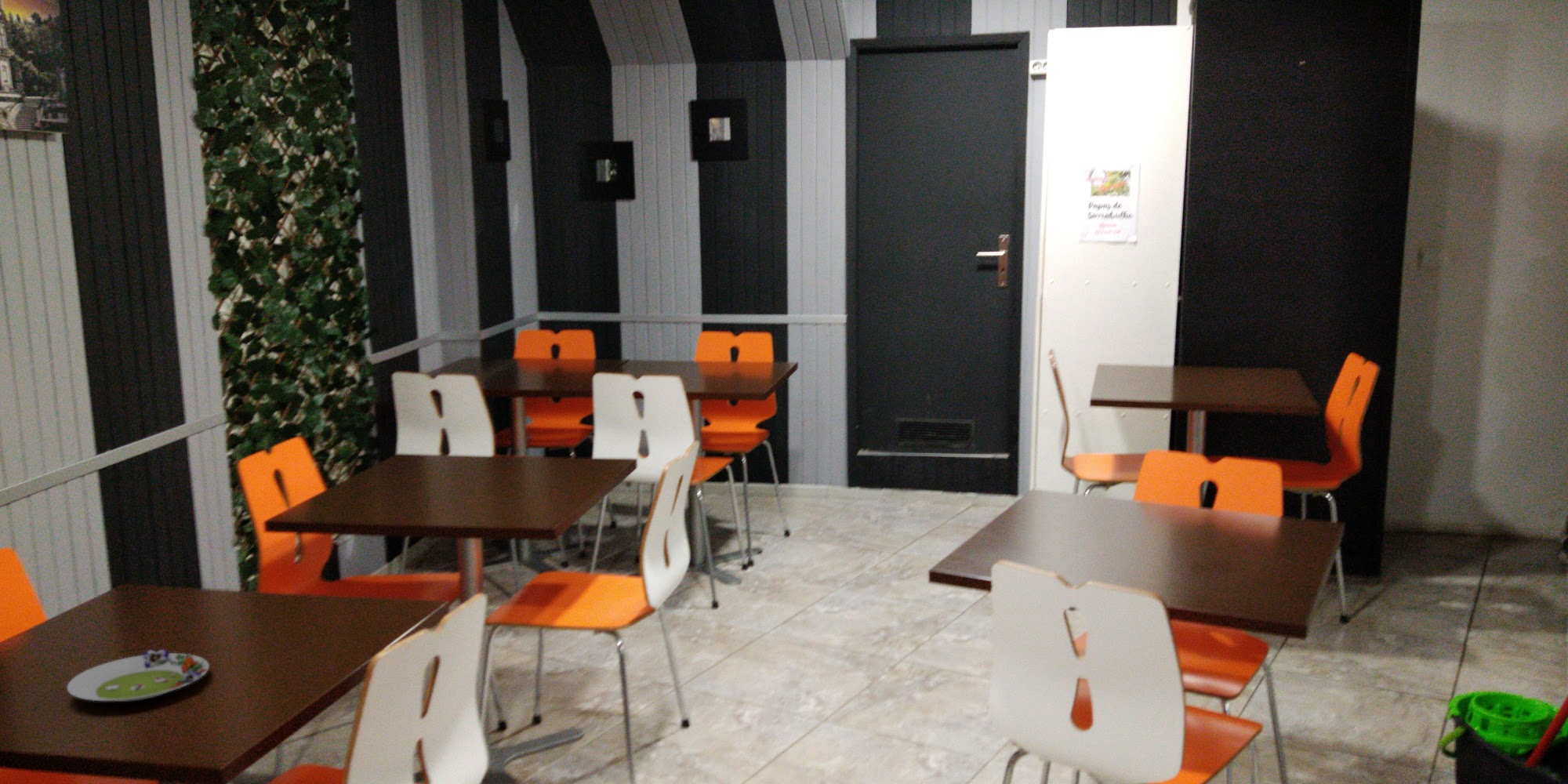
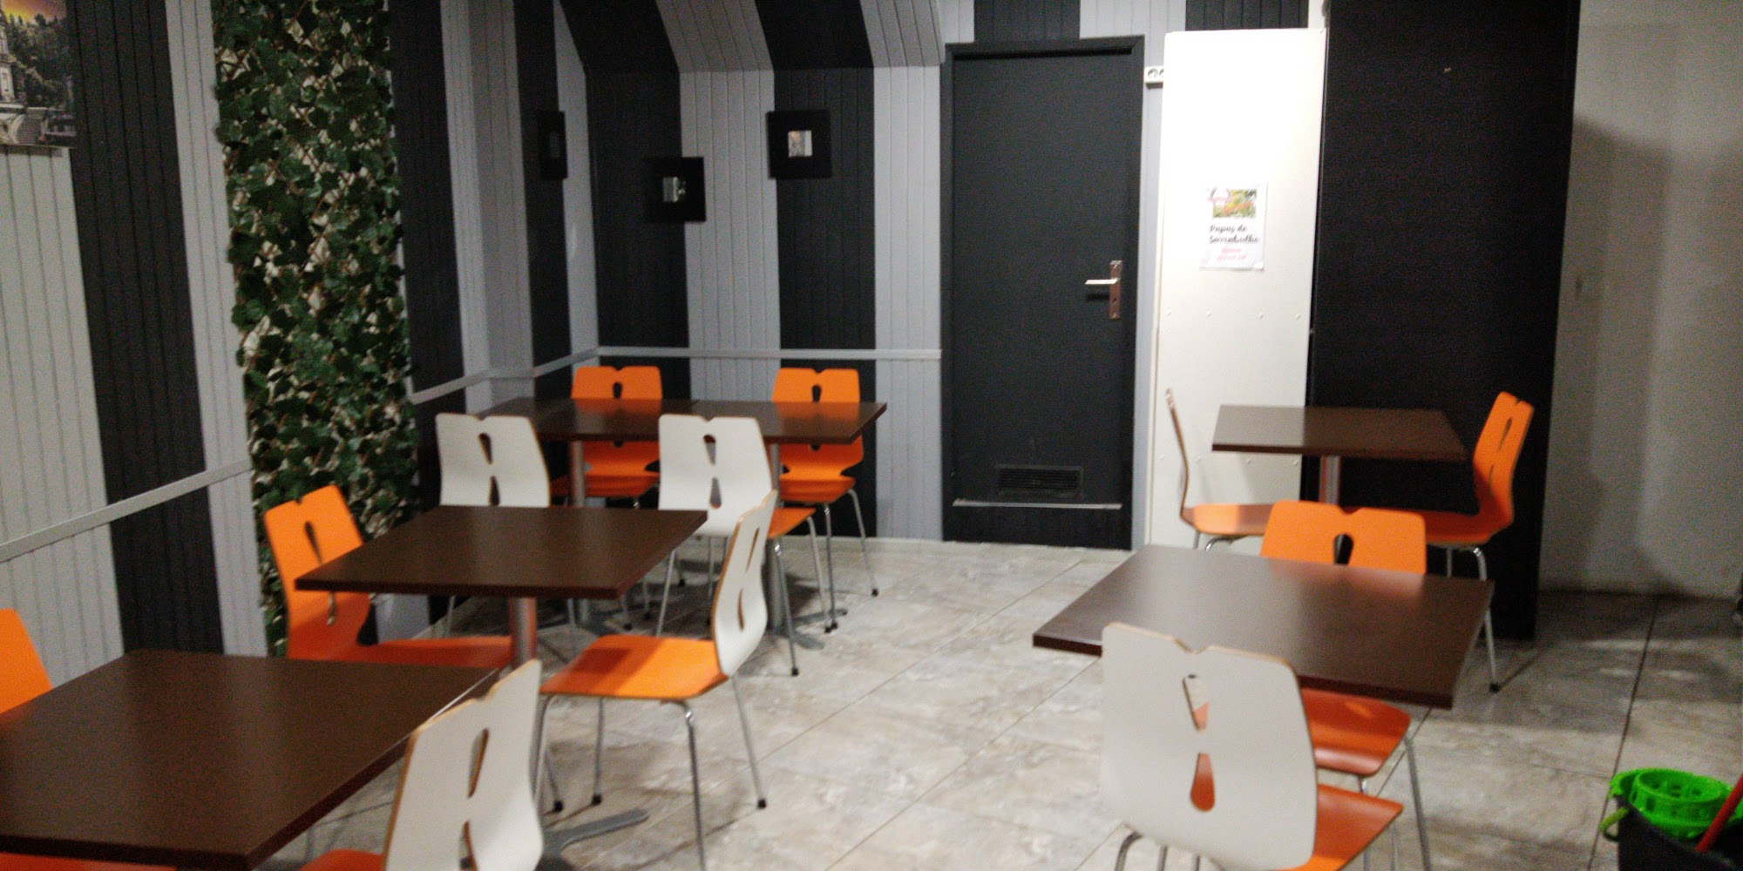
- salad plate [67,649,210,702]
